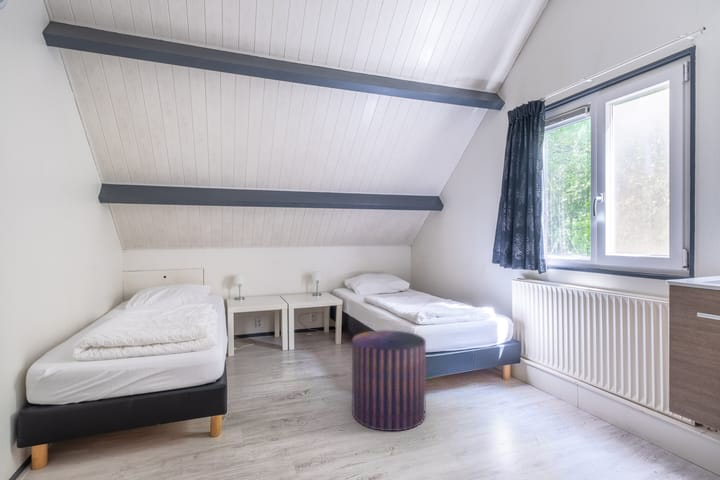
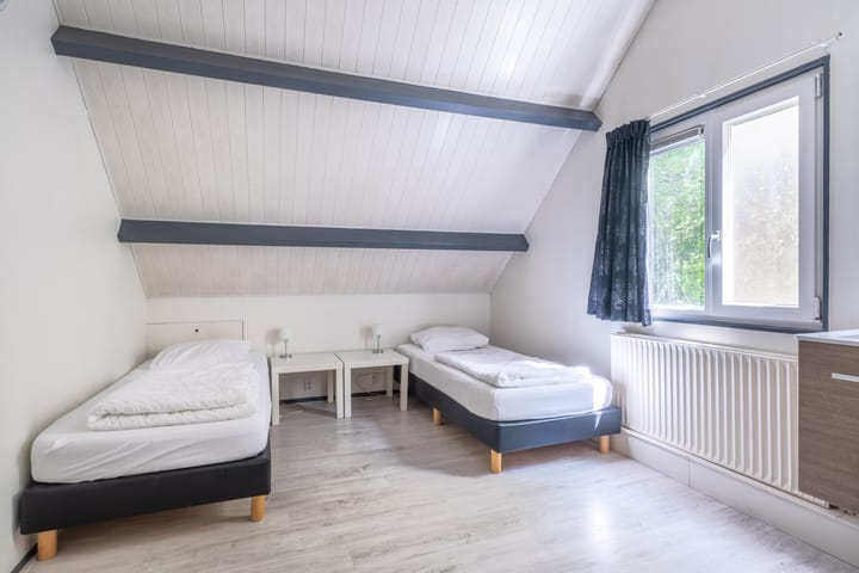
- pouf [351,329,427,432]
